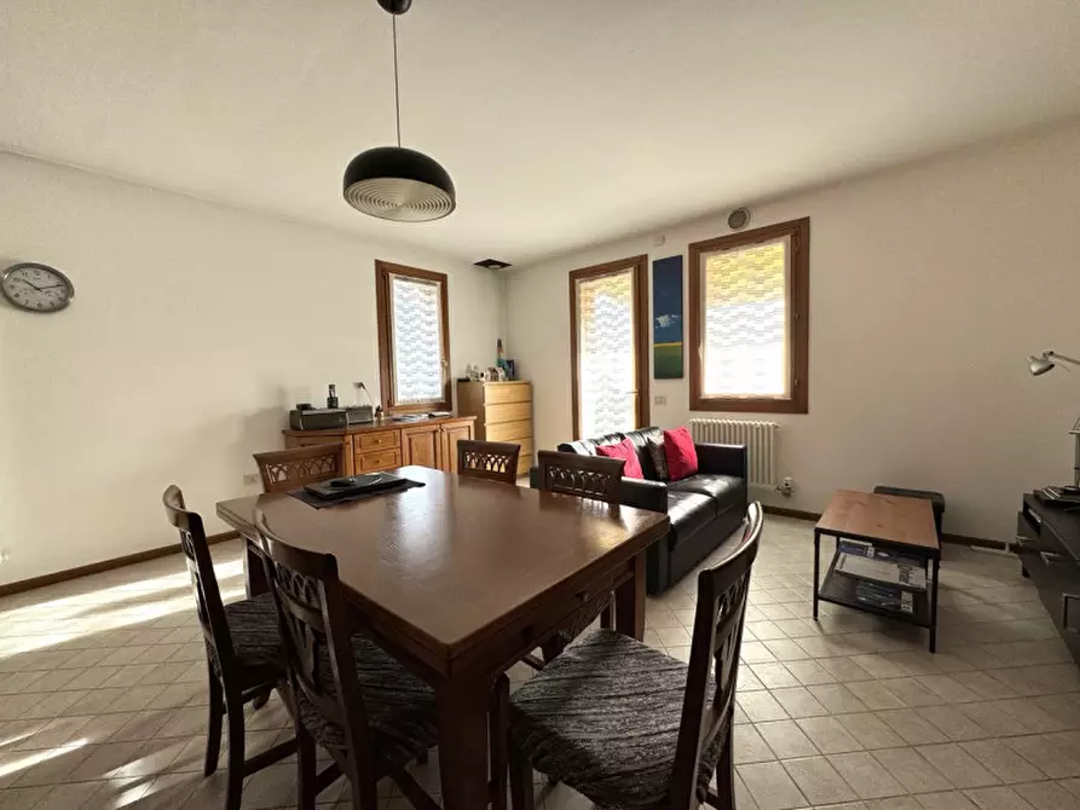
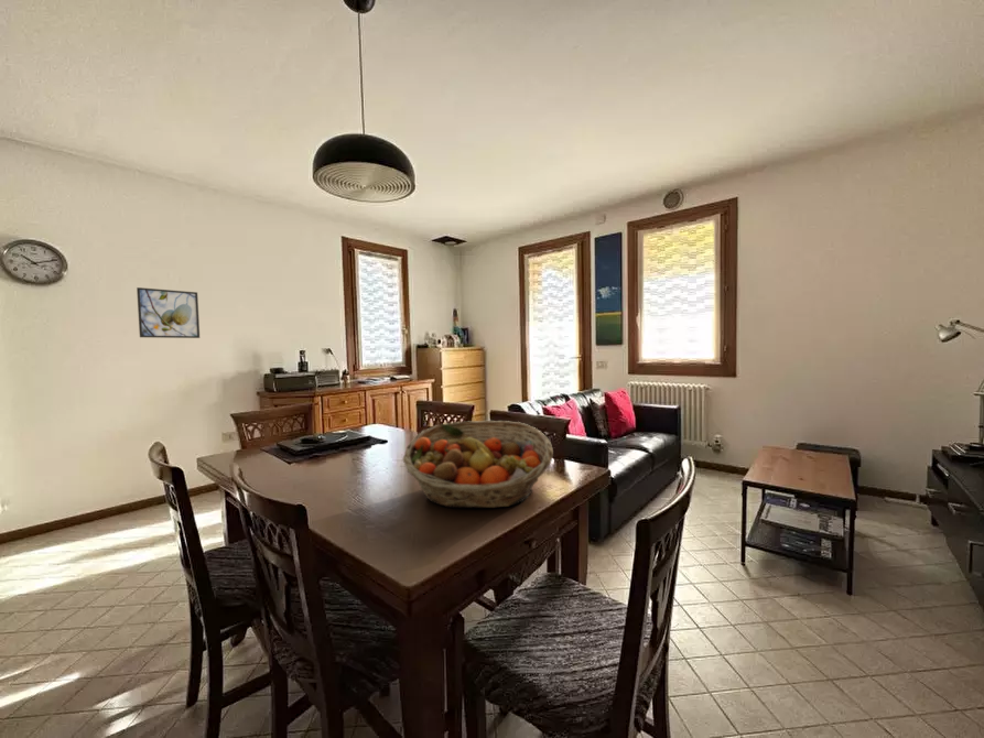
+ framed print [136,286,201,339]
+ fruit basket [402,420,554,509]
